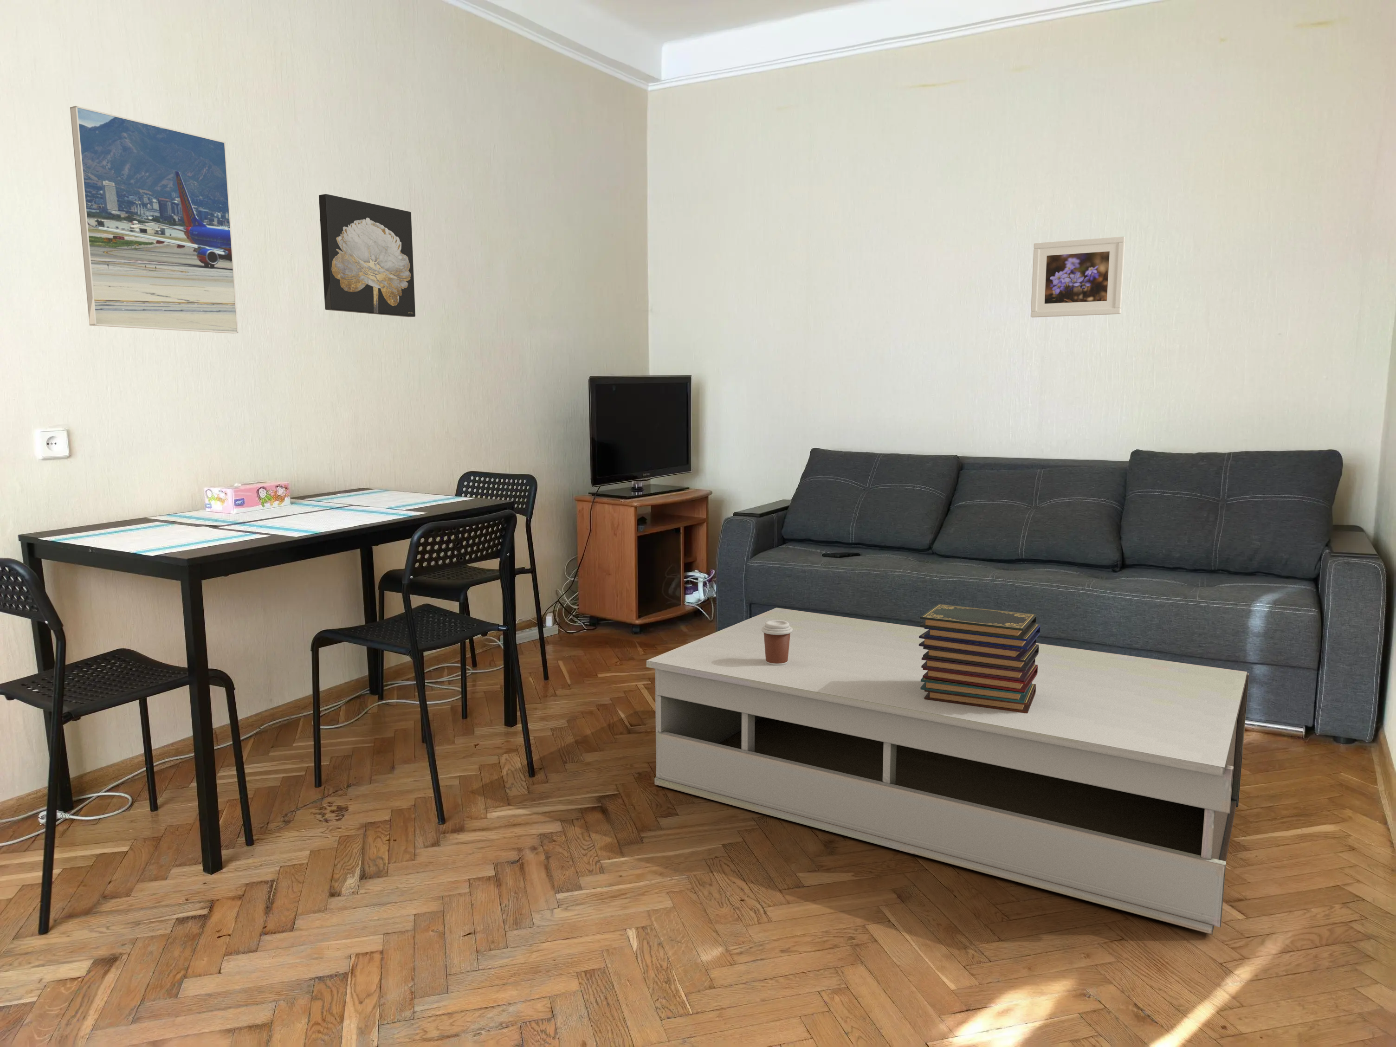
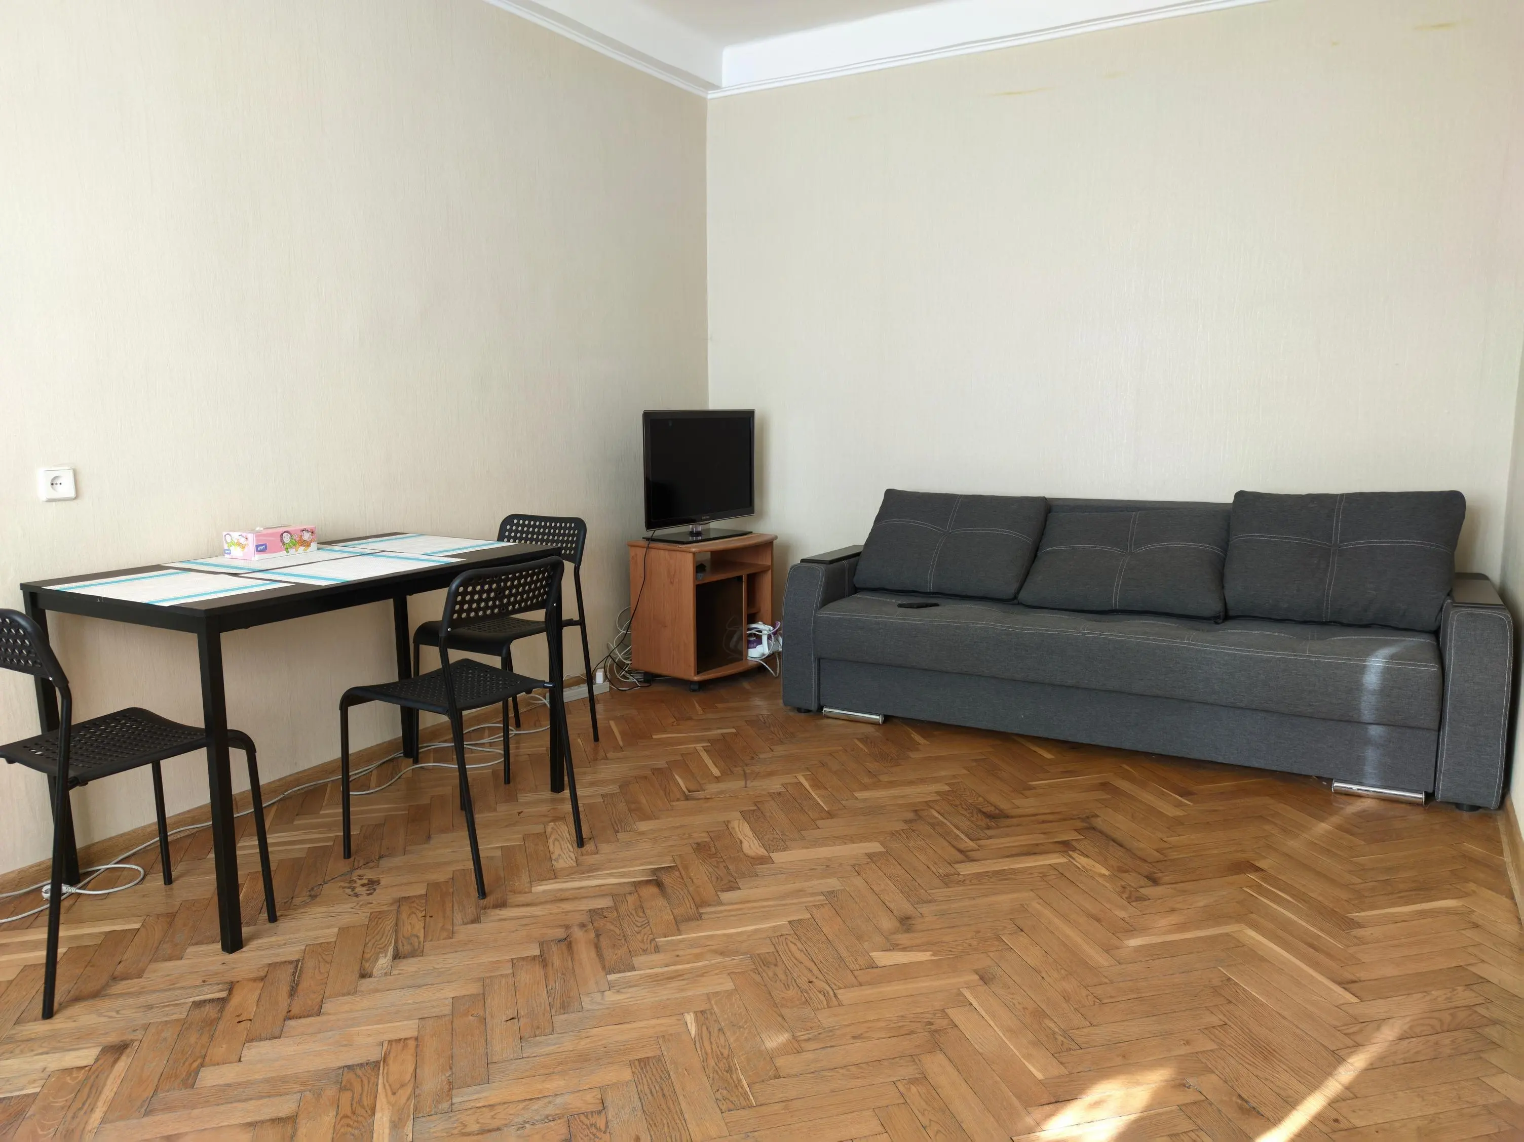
- coffee table [646,607,1250,935]
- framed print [69,106,239,334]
- wall art [319,194,416,318]
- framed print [1030,236,1126,318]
- coffee cup [762,620,793,665]
- book stack [919,604,1041,714]
